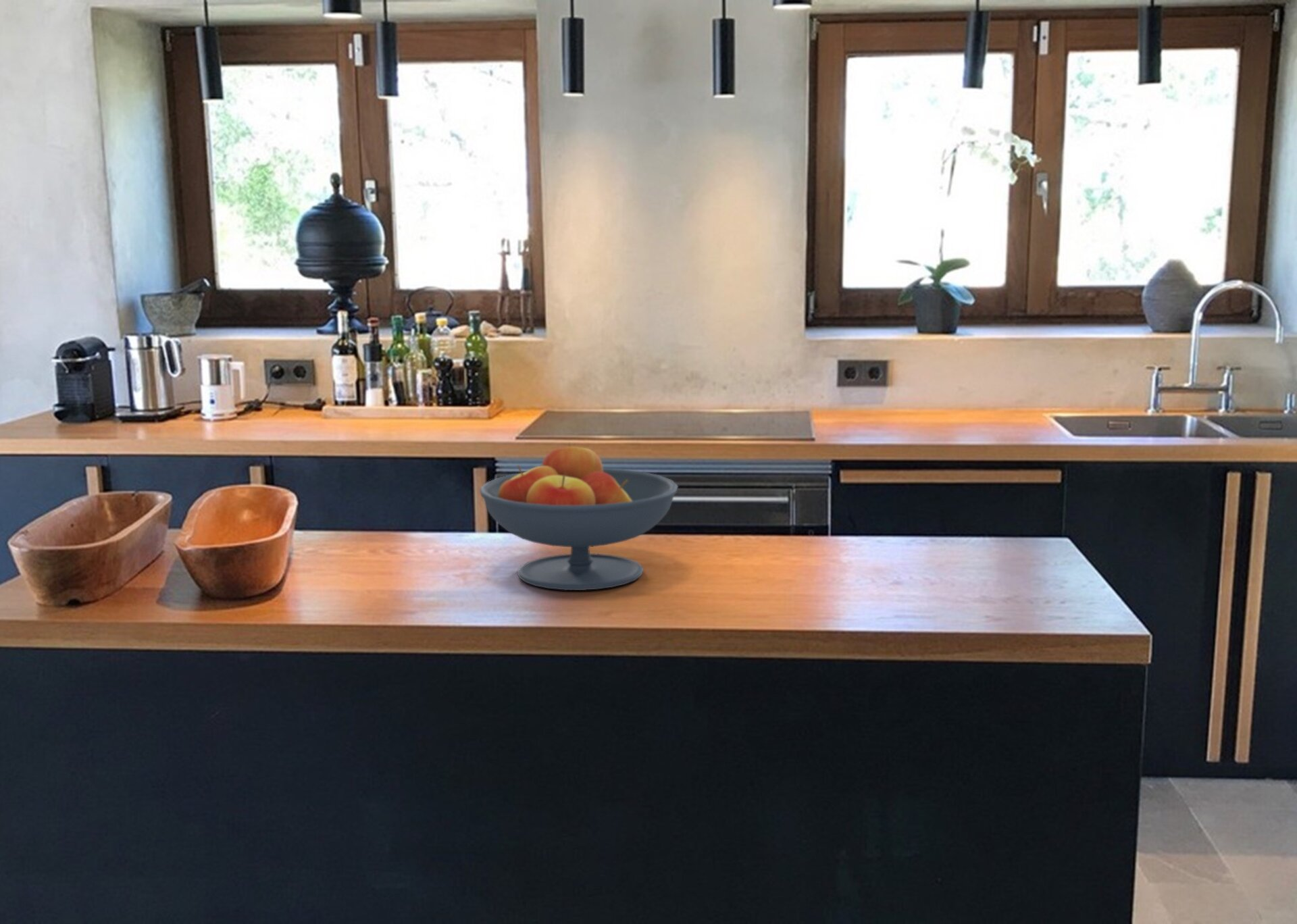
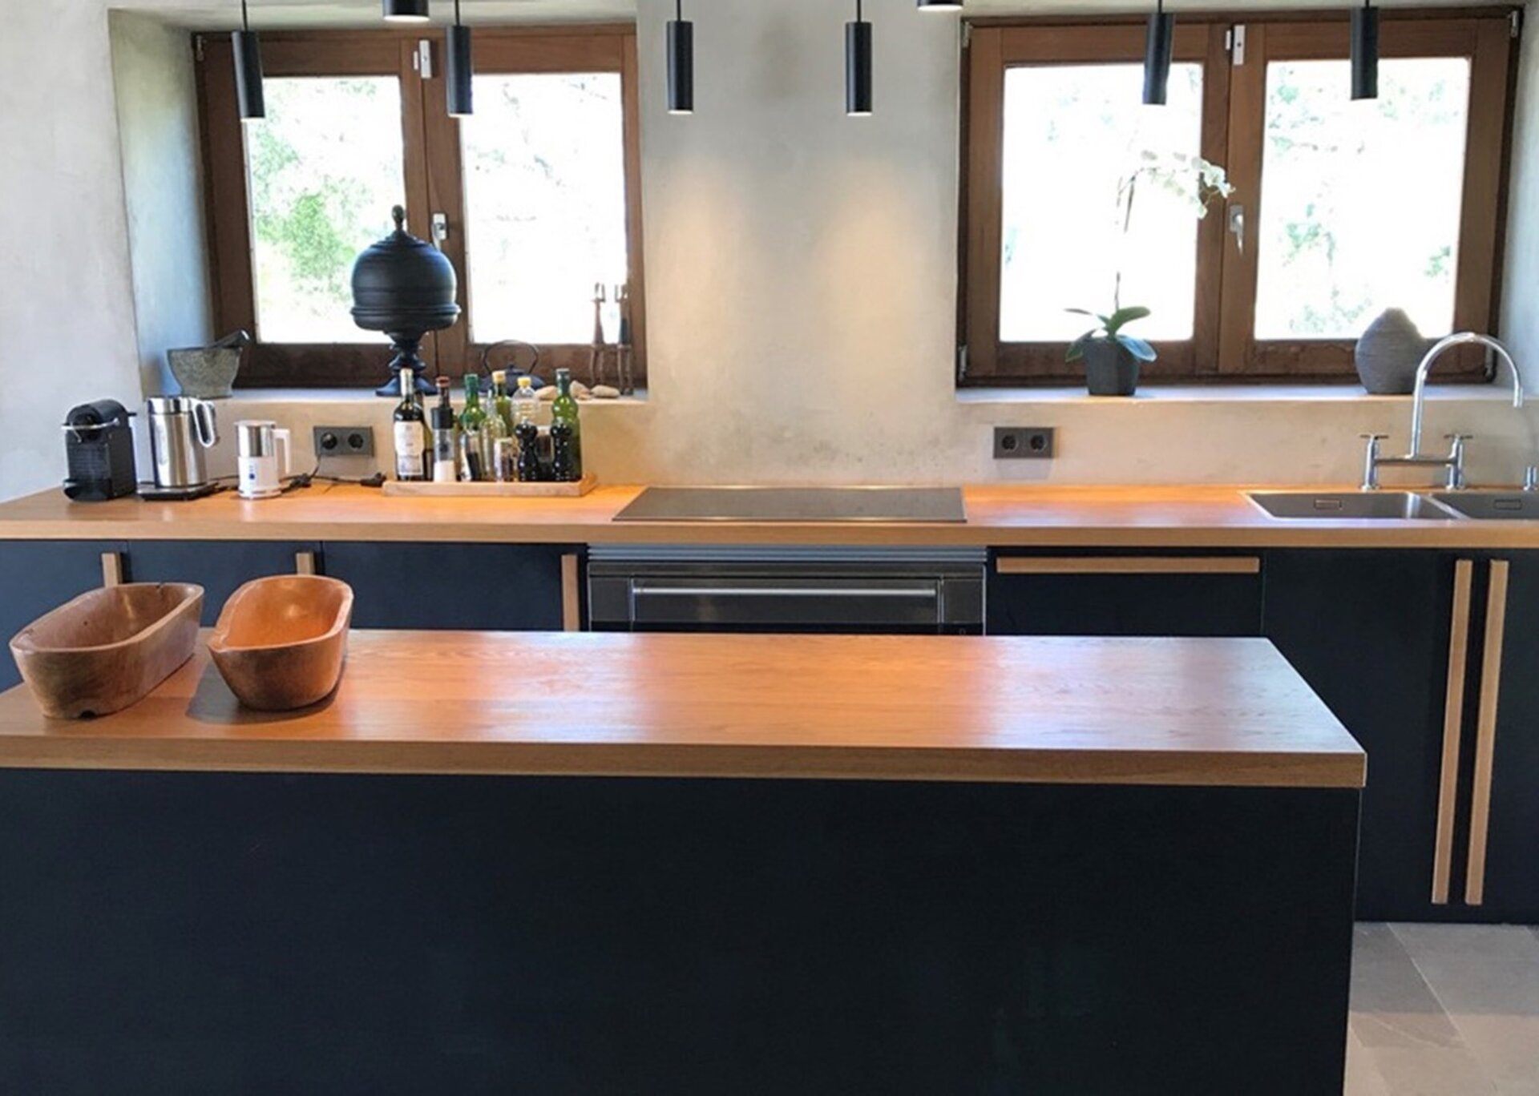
- fruit bowl [479,442,678,591]
